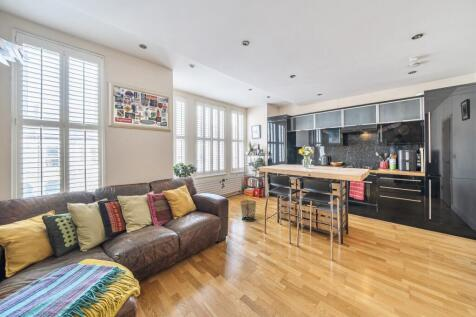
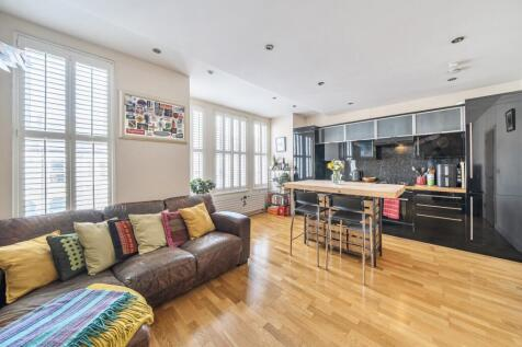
- waste bin [239,199,258,223]
